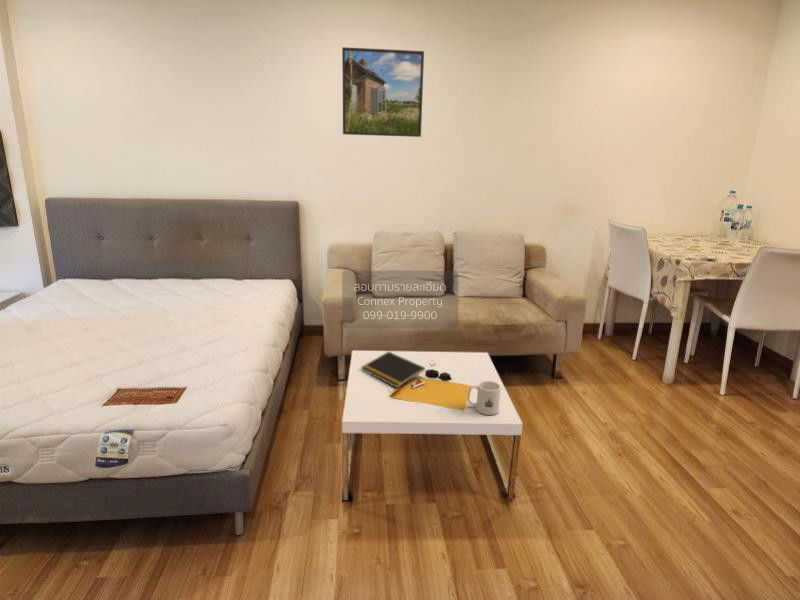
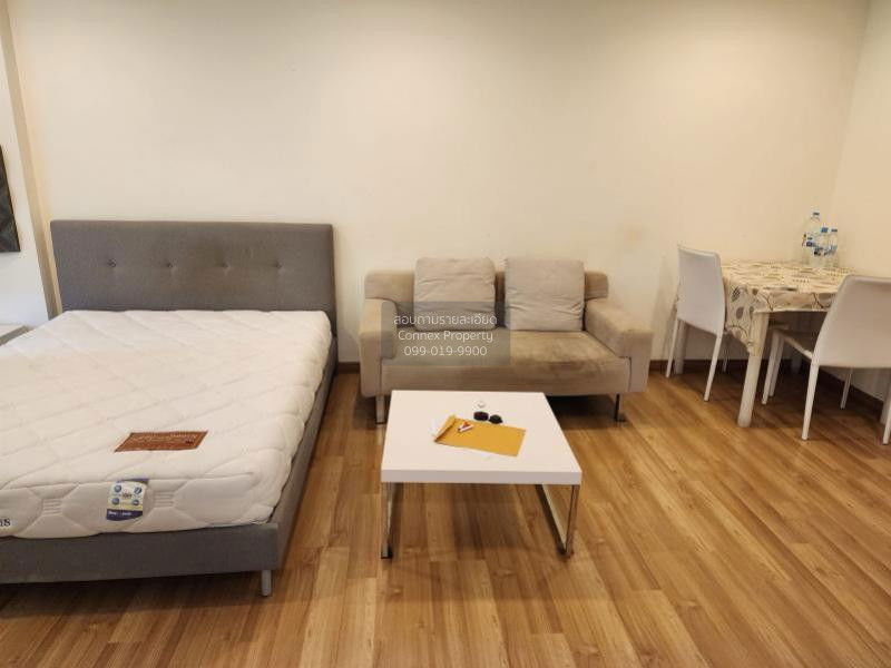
- mug [467,380,502,416]
- notepad [360,350,426,389]
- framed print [341,46,425,138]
